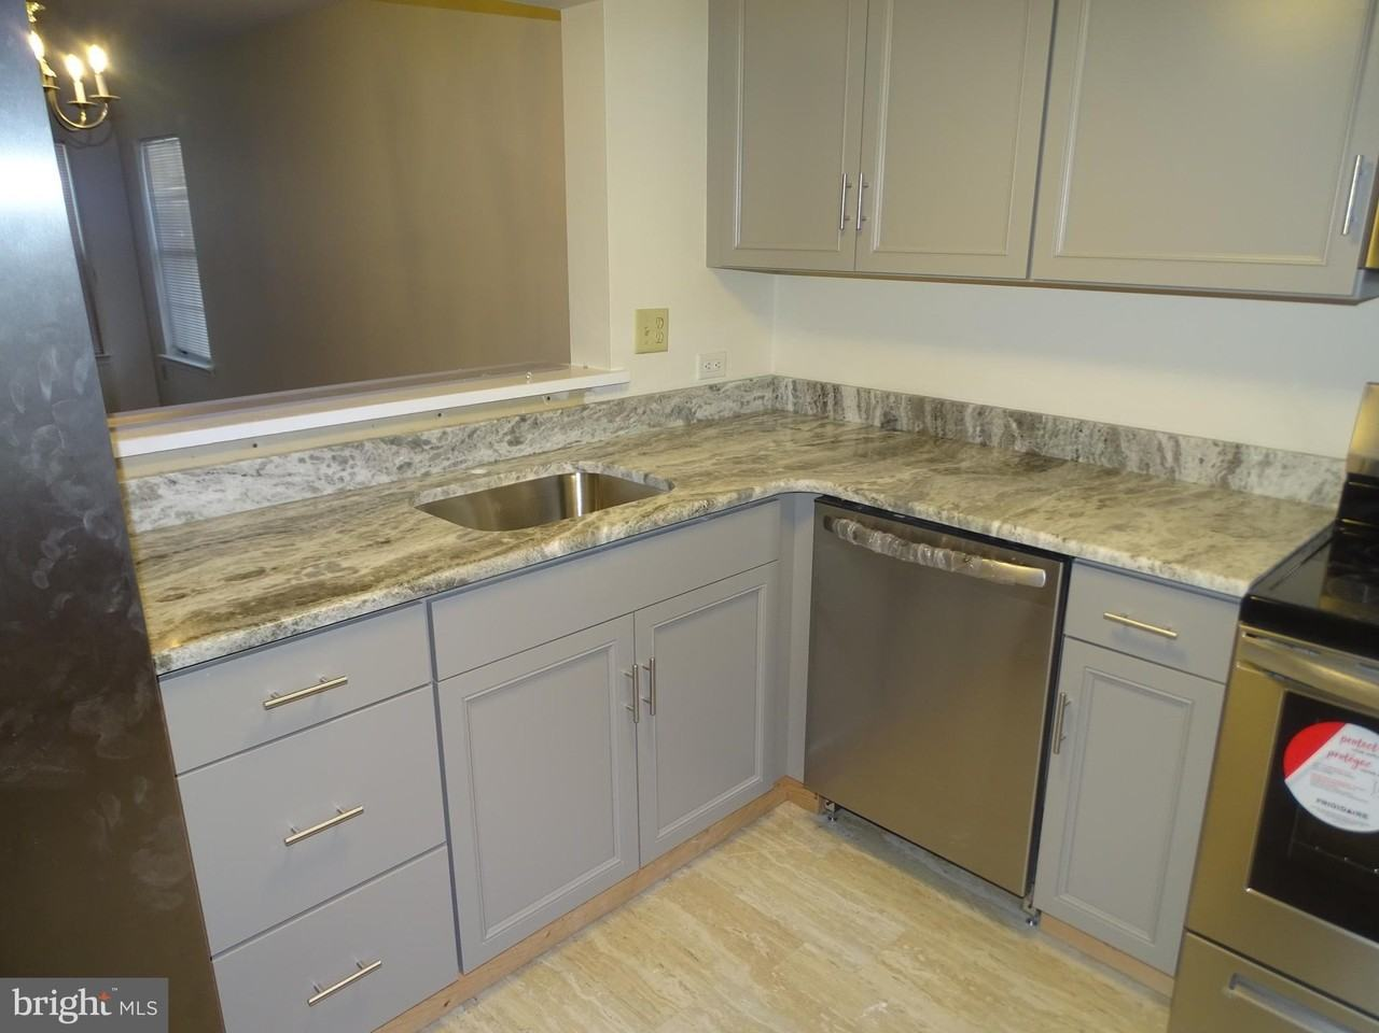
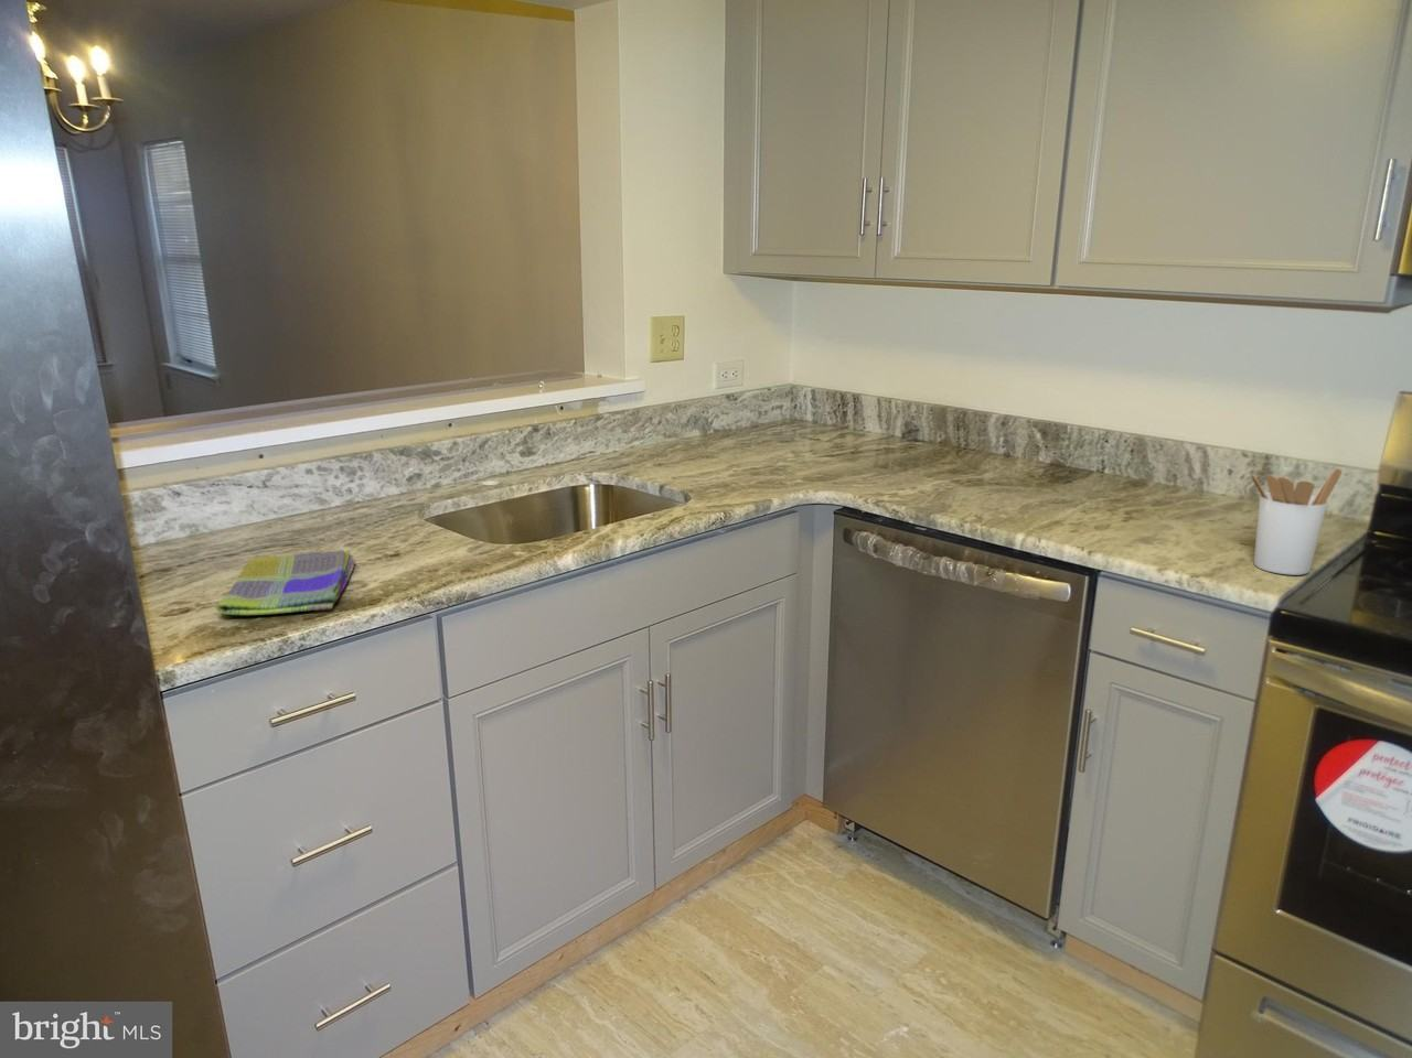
+ dish towel [215,549,356,616]
+ utensil holder [1249,467,1342,577]
